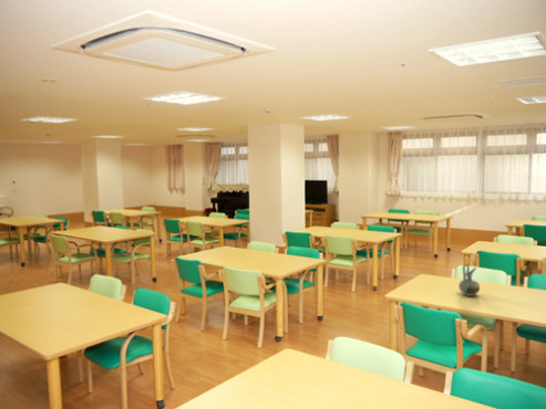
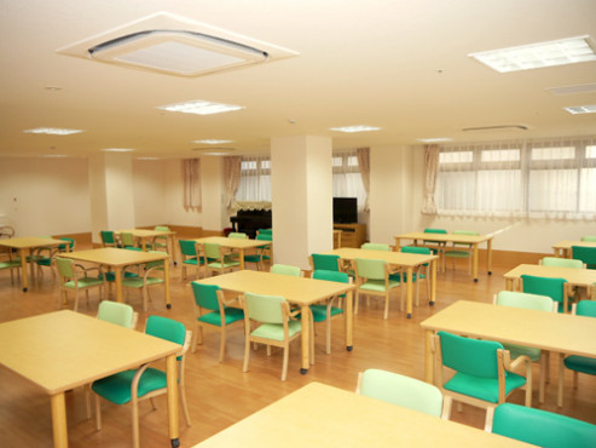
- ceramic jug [457,263,481,297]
